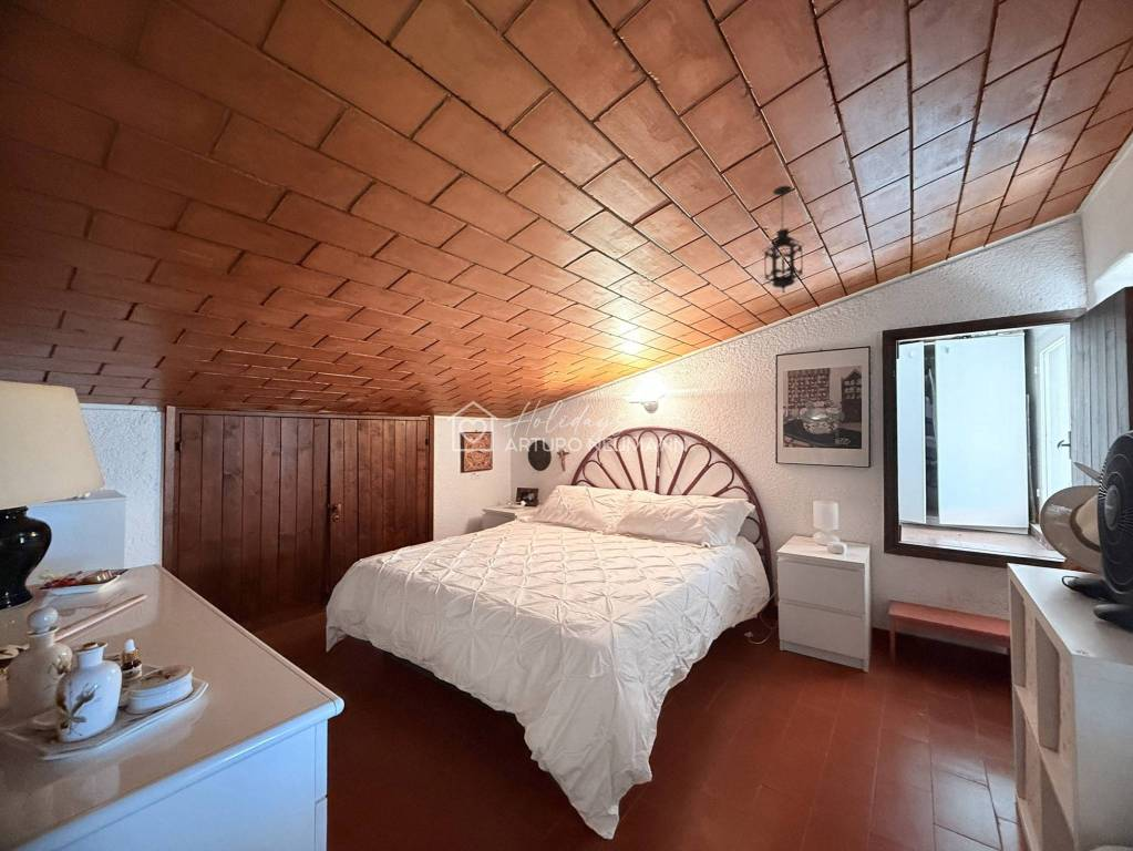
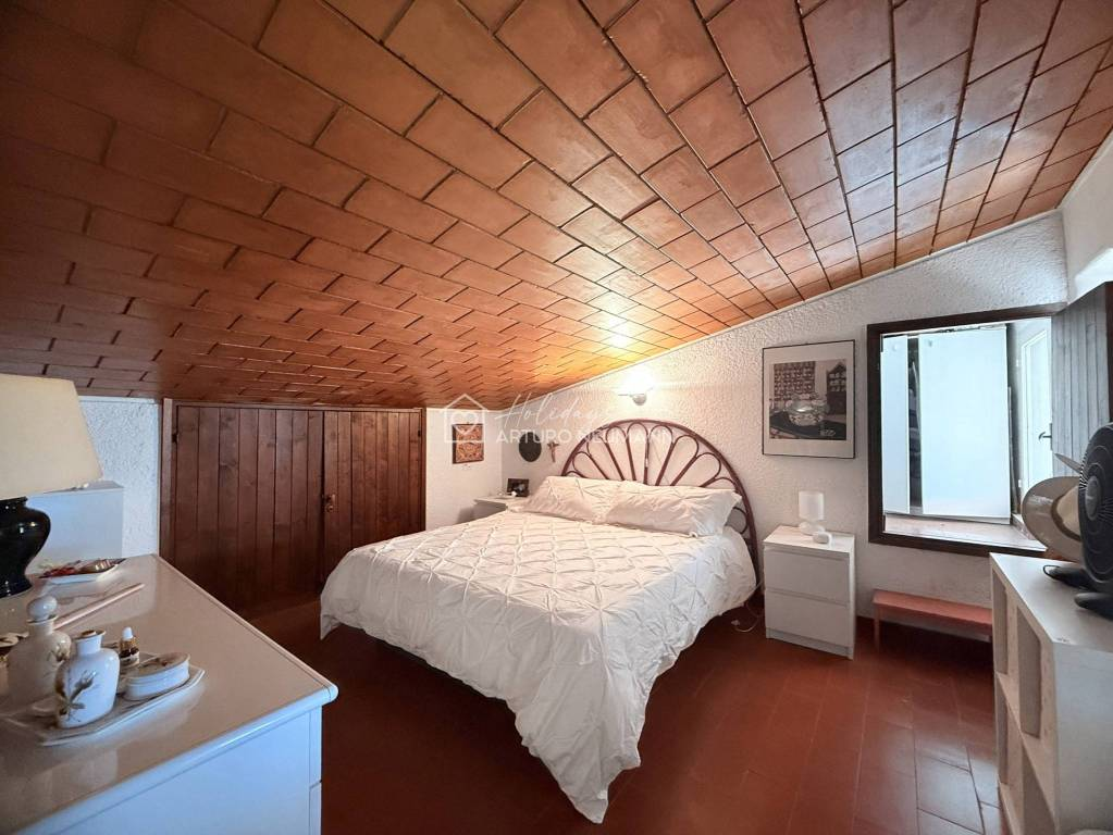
- hanging lantern [761,184,806,295]
